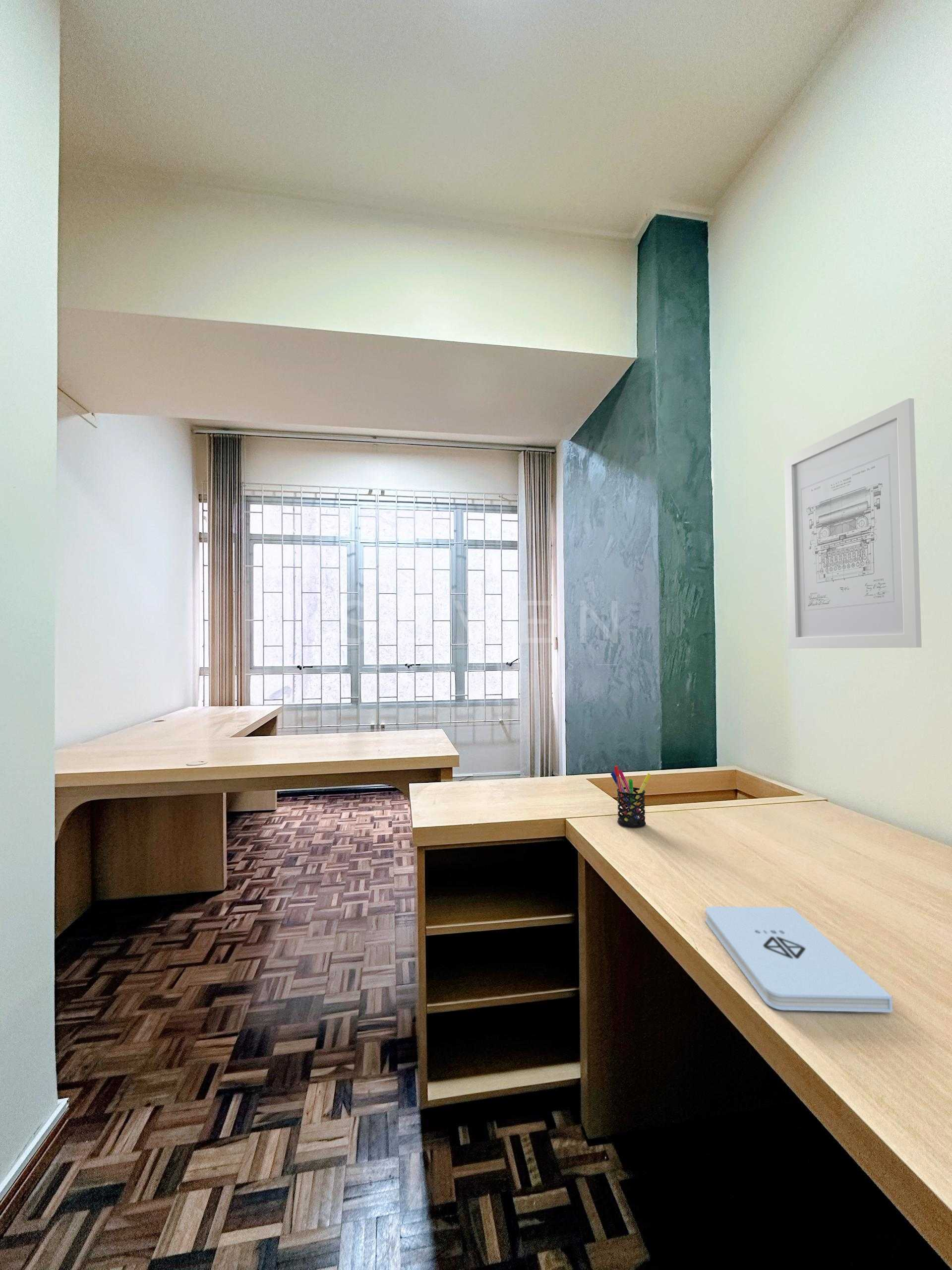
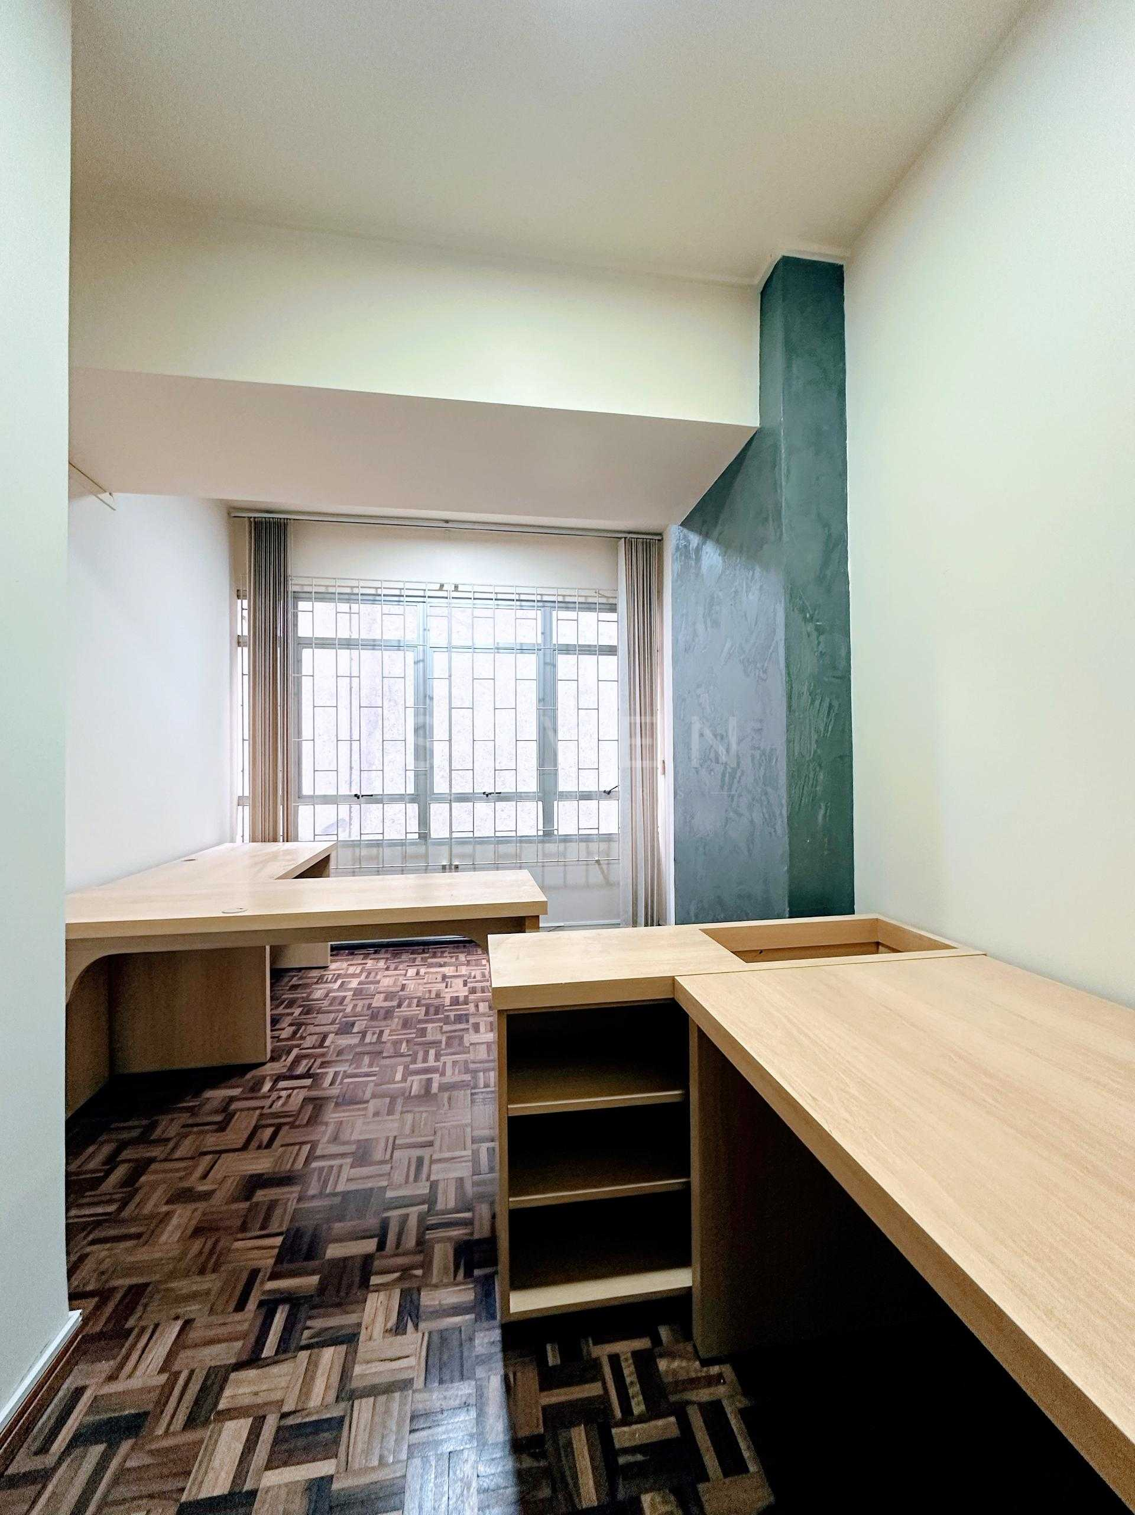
- pen holder [610,765,652,828]
- notepad [705,906,893,1013]
- wall art [783,398,922,649]
